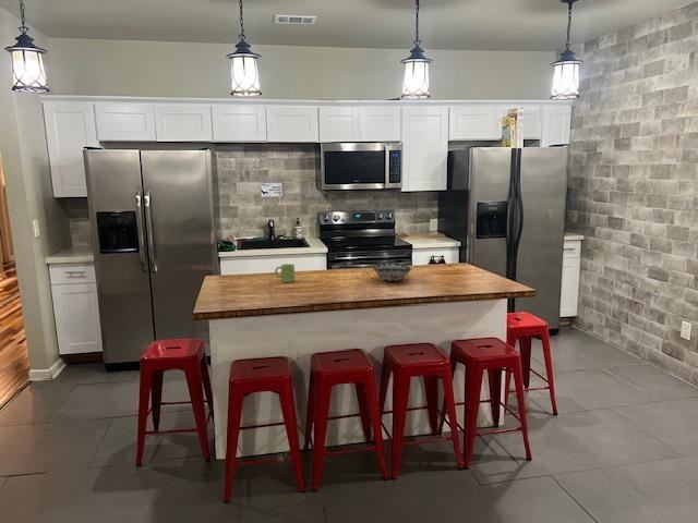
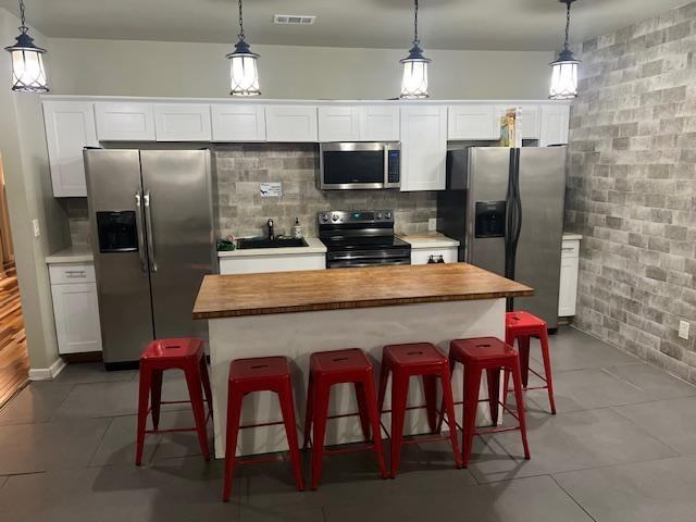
- decorative bowl [372,260,412,282]
- mug [274,263,296,283]
